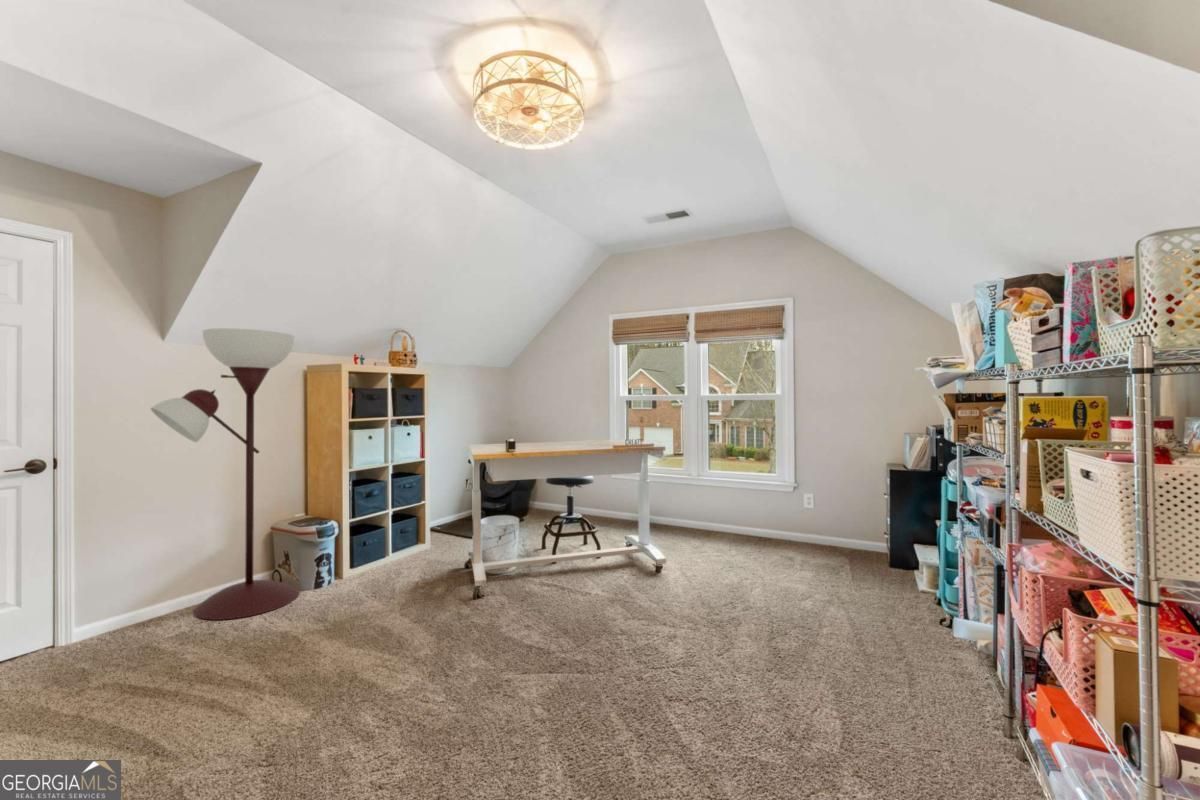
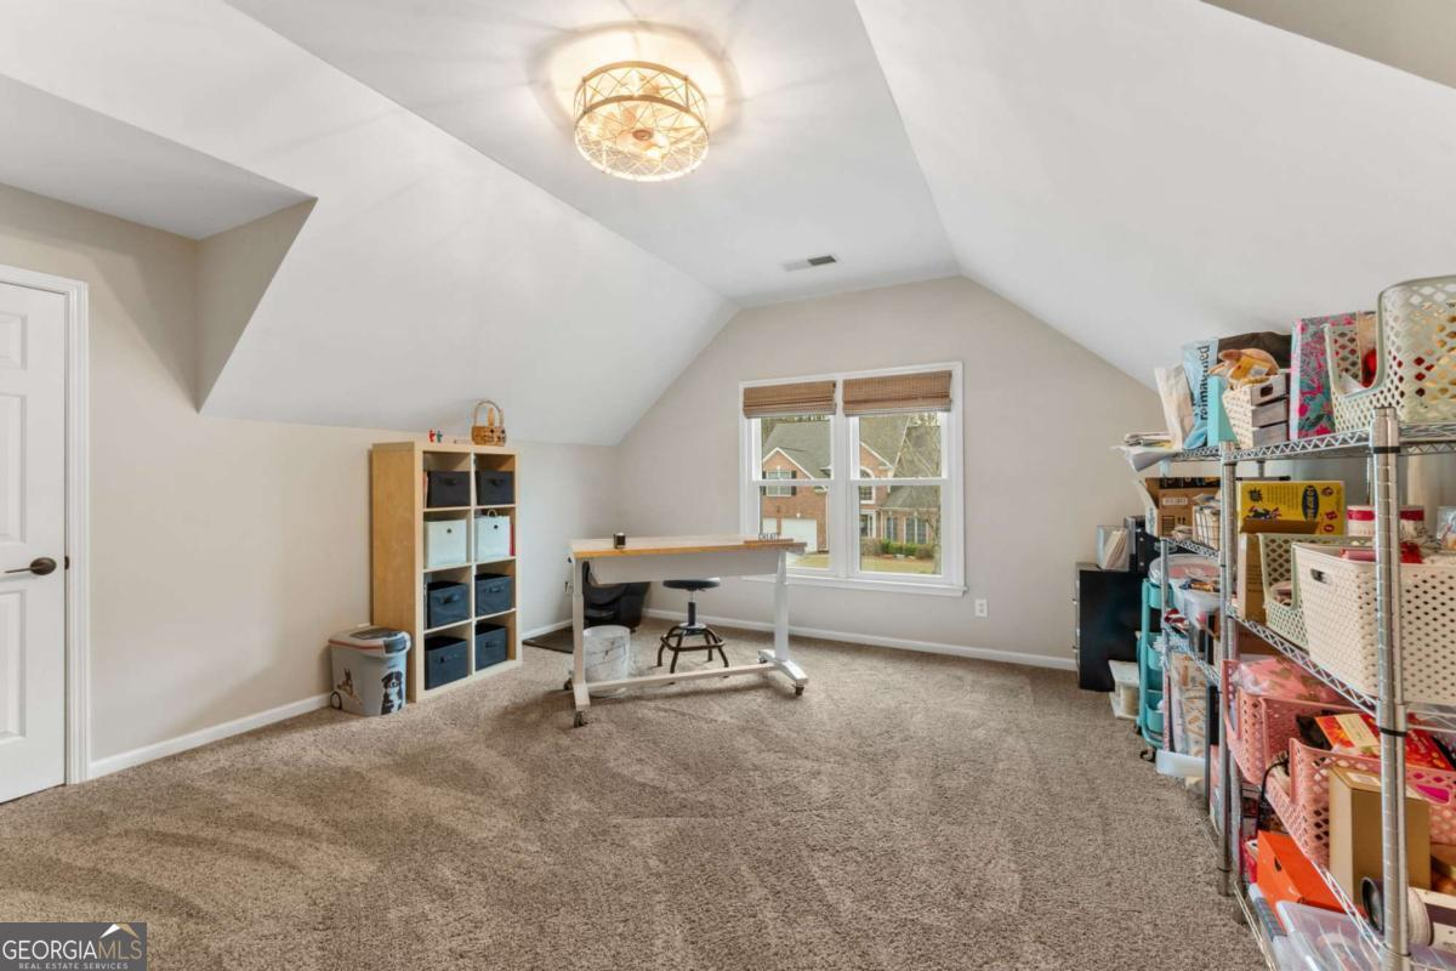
- floor lamp [150,327,301,621]
